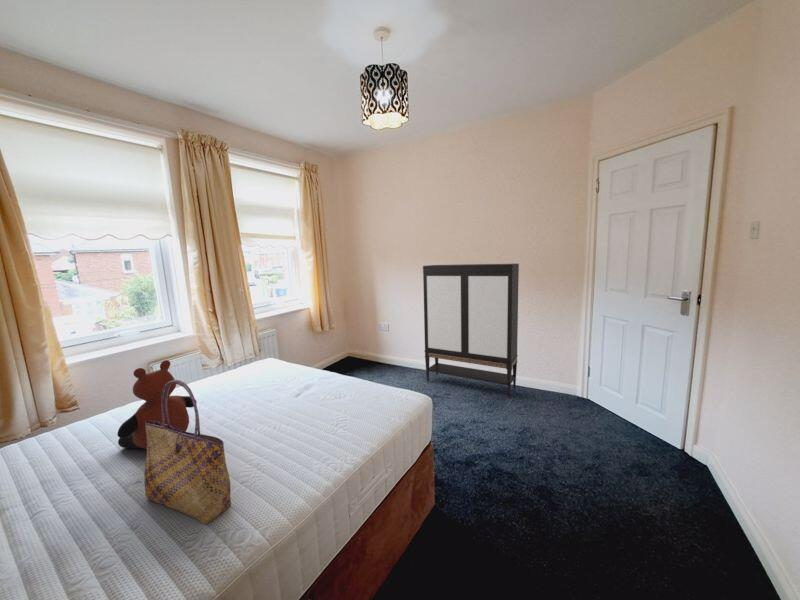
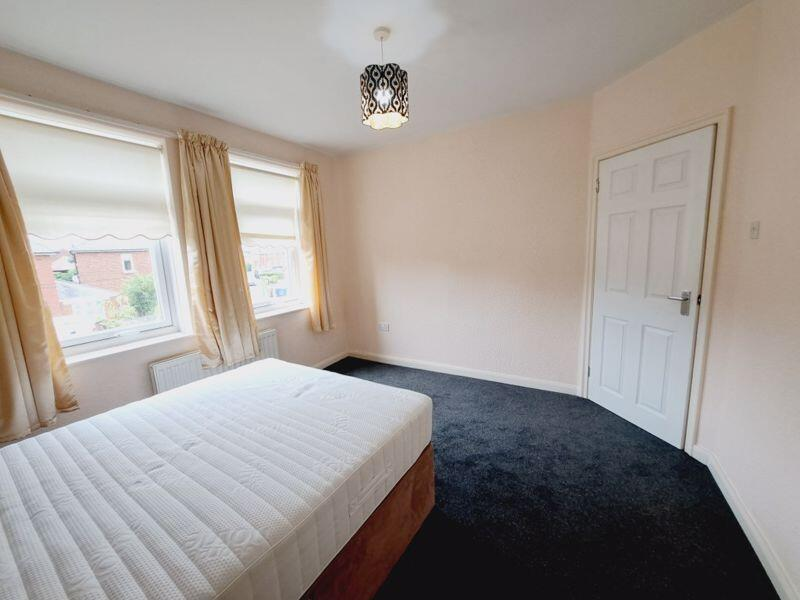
- storage cabinet [422,263,520,399]
- tote bag [143,379,232,525]
- teddy bear [116,359,198,450]
